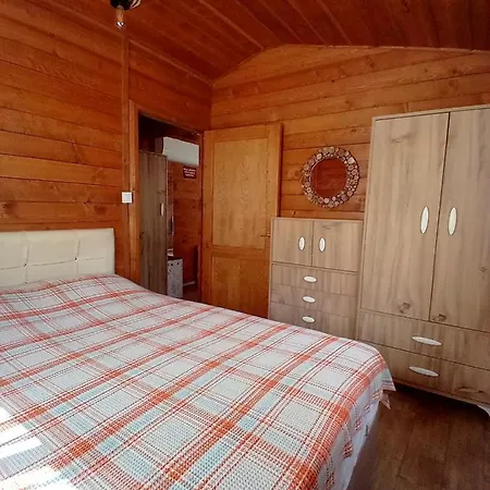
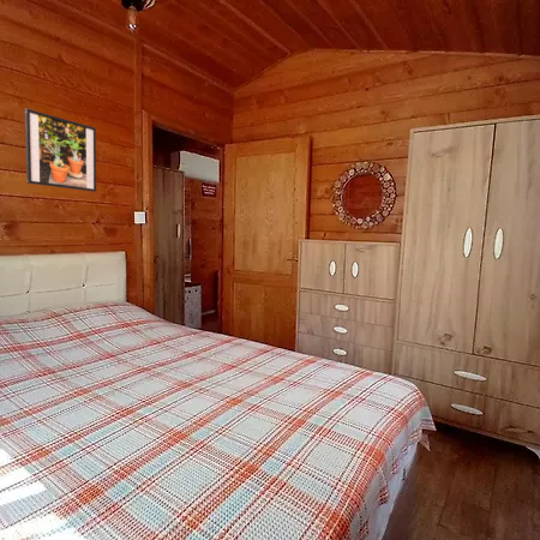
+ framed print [24,108,97,193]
